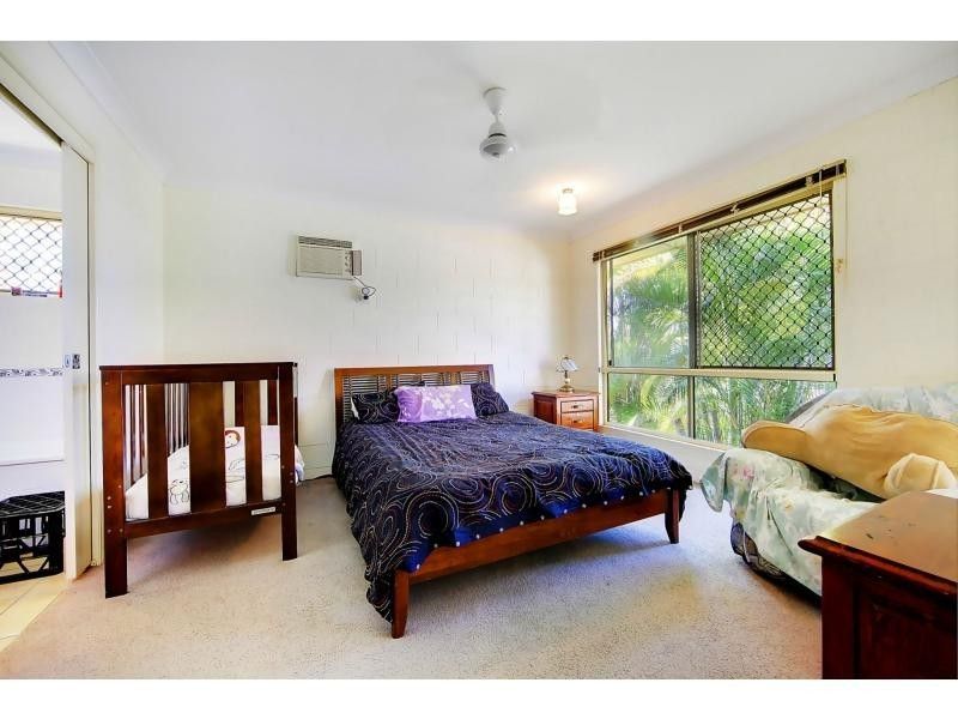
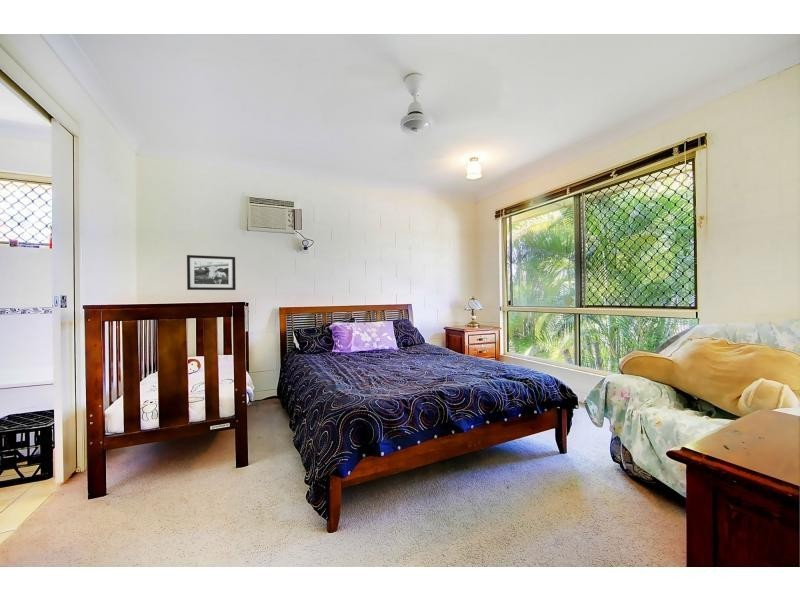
+ picture frame [186,254,237,291]
